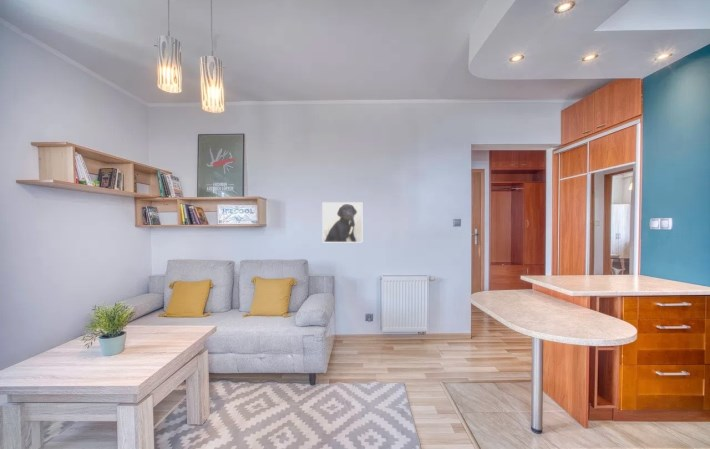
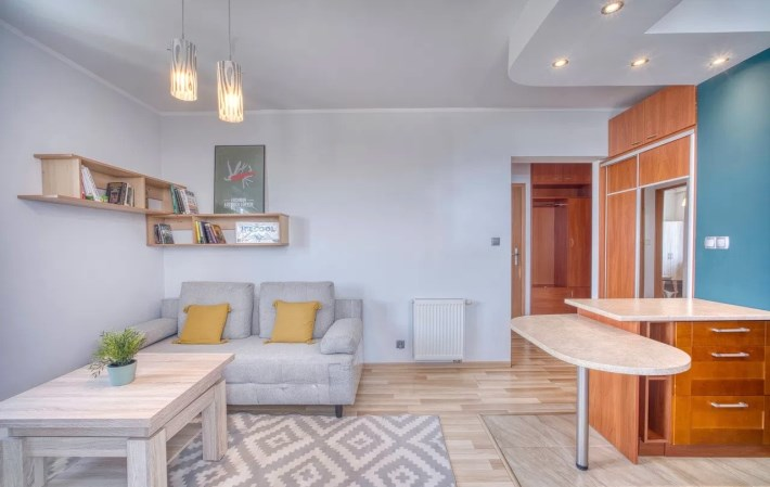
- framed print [321,201,363,243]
